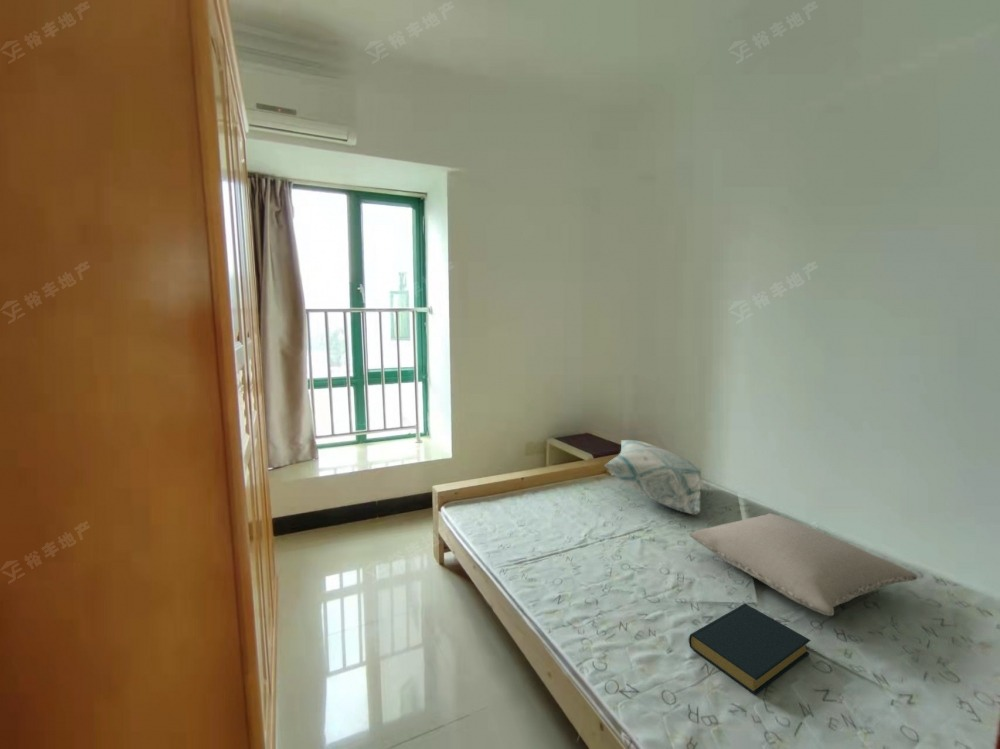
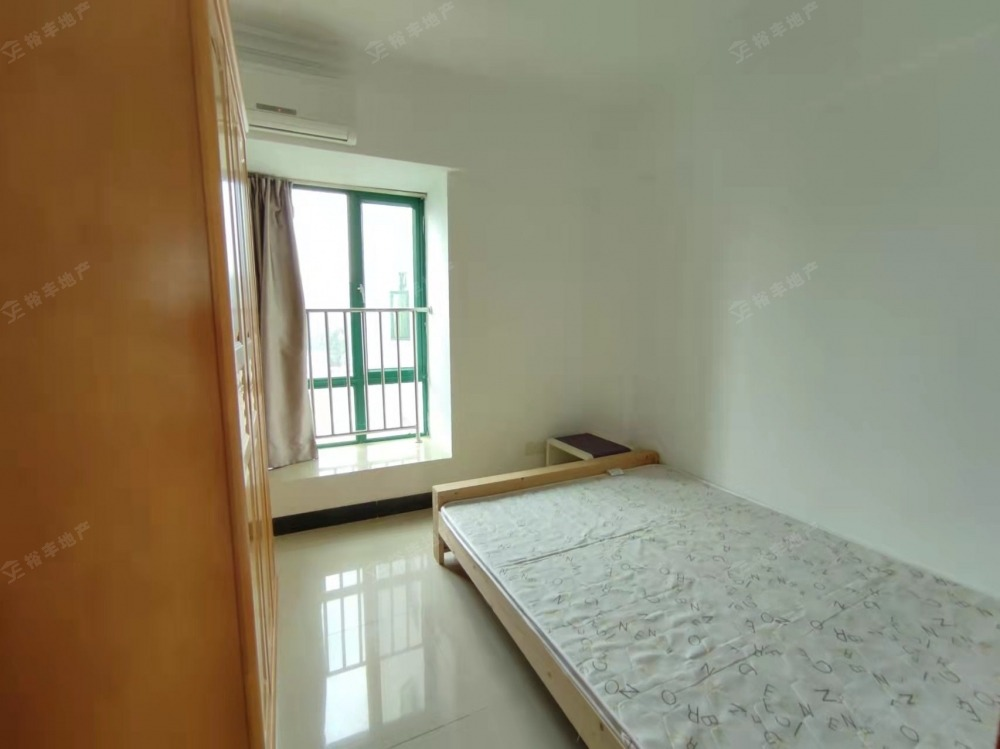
- hardback book [688,603,811,696]
- pillow [688,512,918,617]
- decorative pillow [603,439,702,515]
